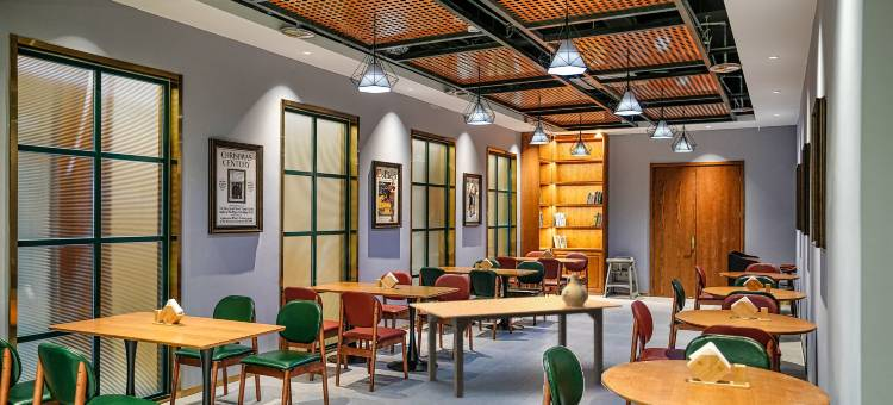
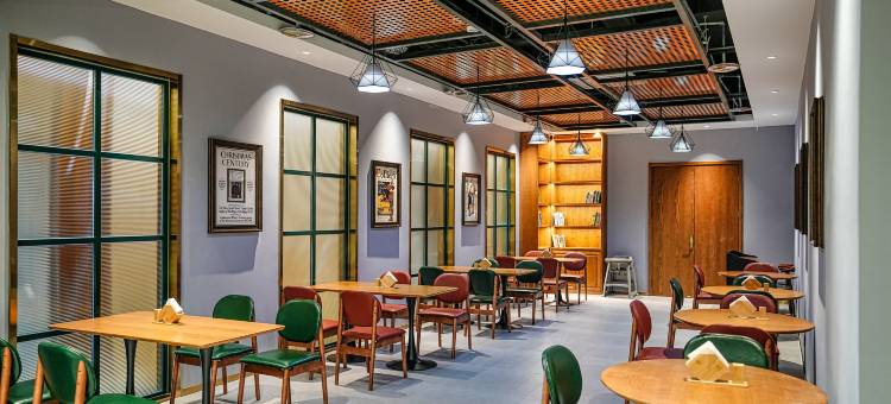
- dining table [408,294,624,399]
- ceramic jug [561,272,589,306]
